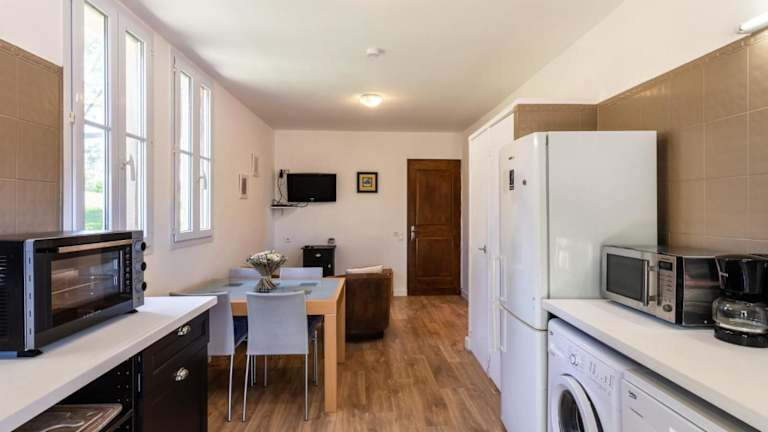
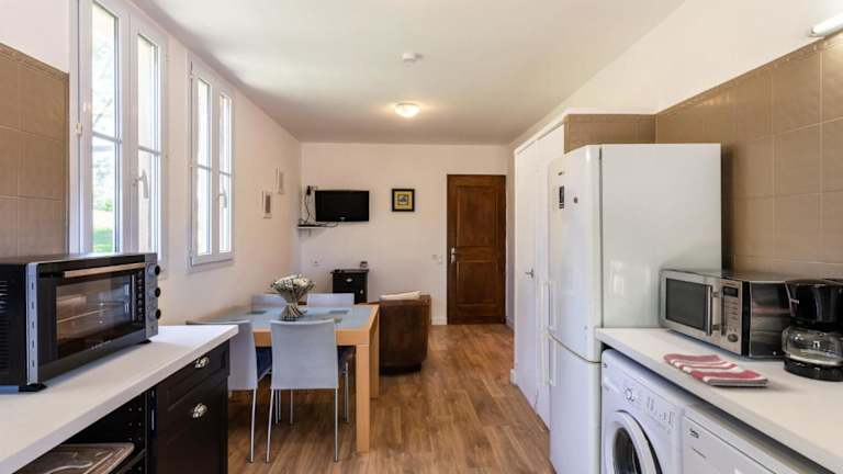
+ dish towel [662,352,769,387]
